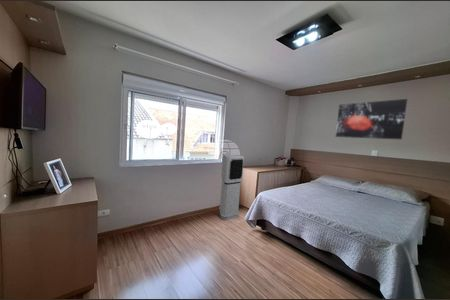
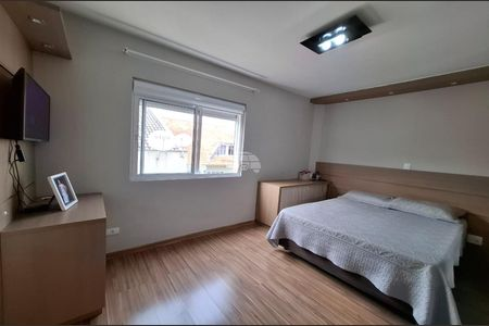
- air purifier [218,153,245,221]
- wall art [335,98,408,140]
